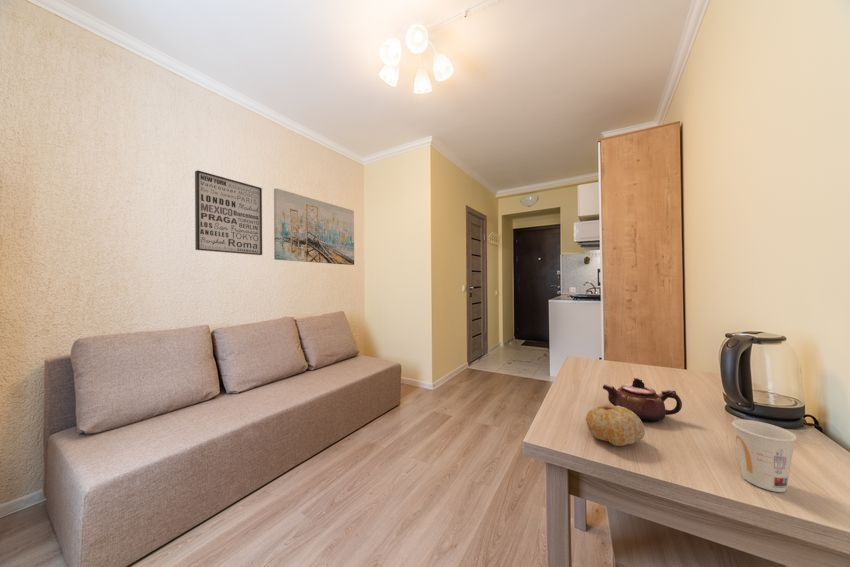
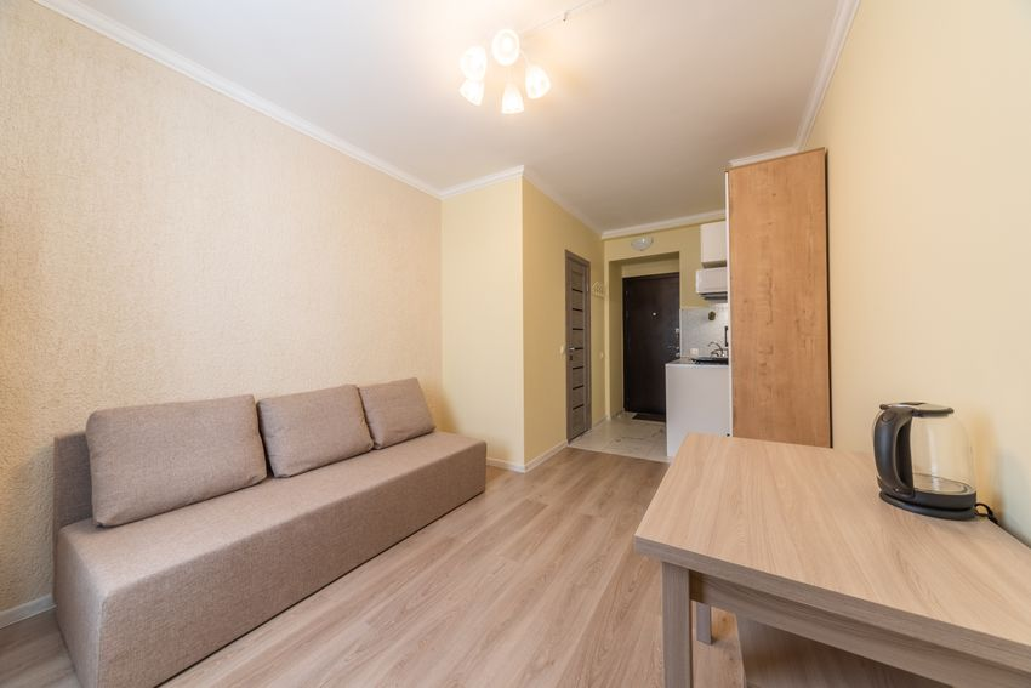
- teapot [602,377,683,423]
- wall art [194,169,263,256]
- cup [731,419,798,493]
- wall art [273,188,355,266]
- fruit [585,404,646,447]
